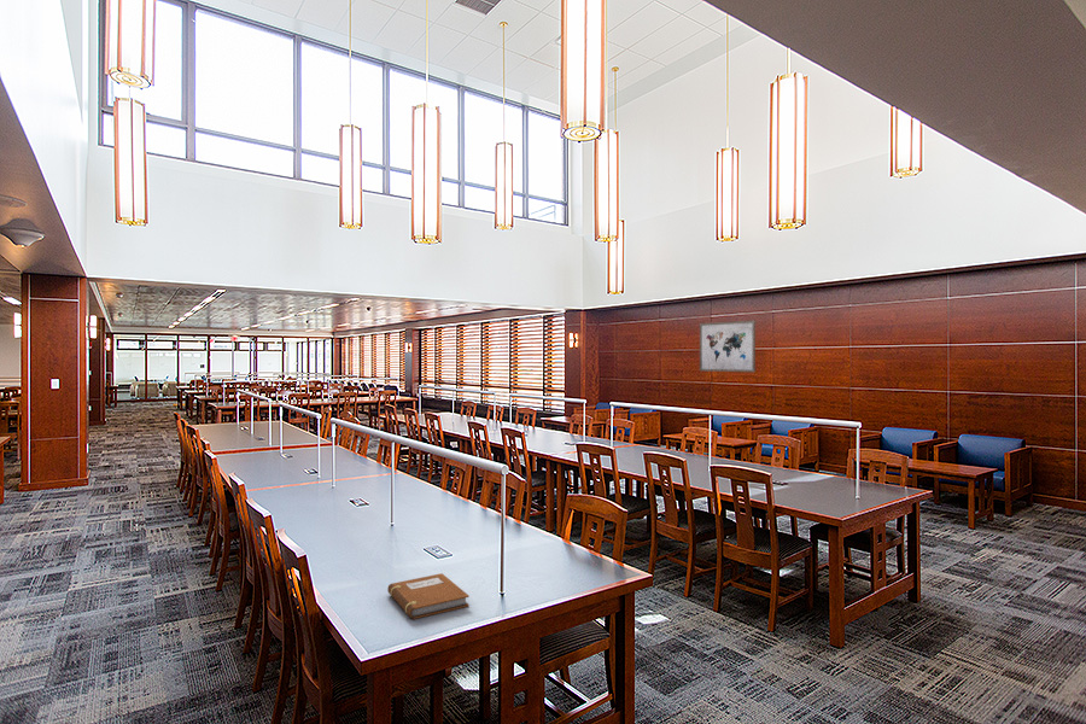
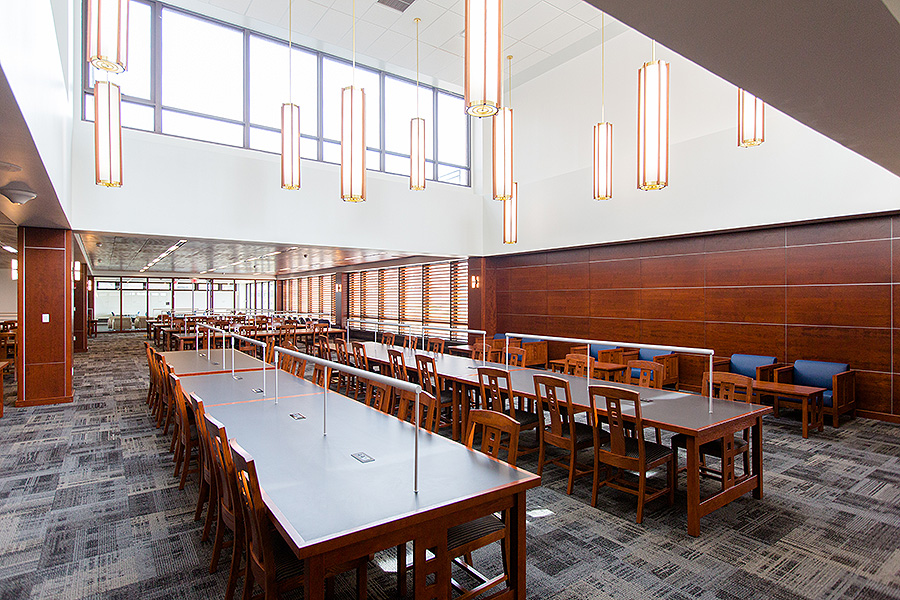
- wall art [699,319,757,373]
- notebook [386,572,471,620]
